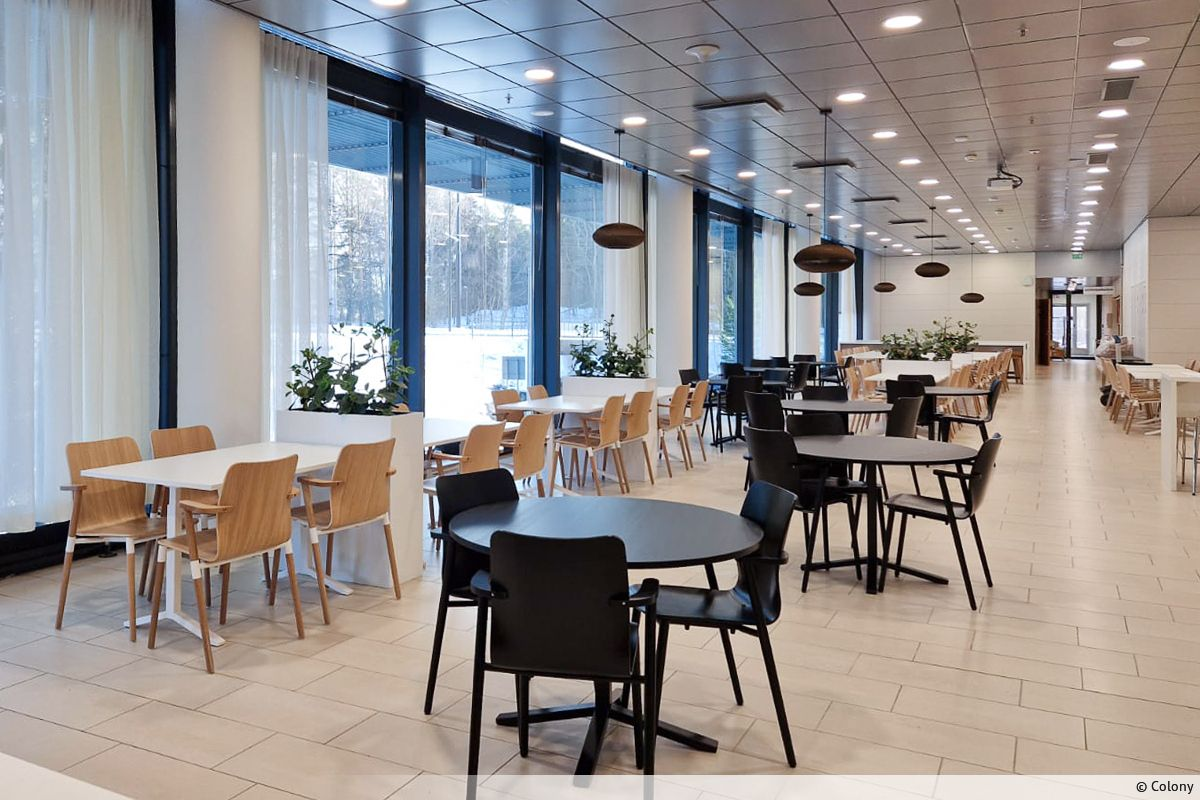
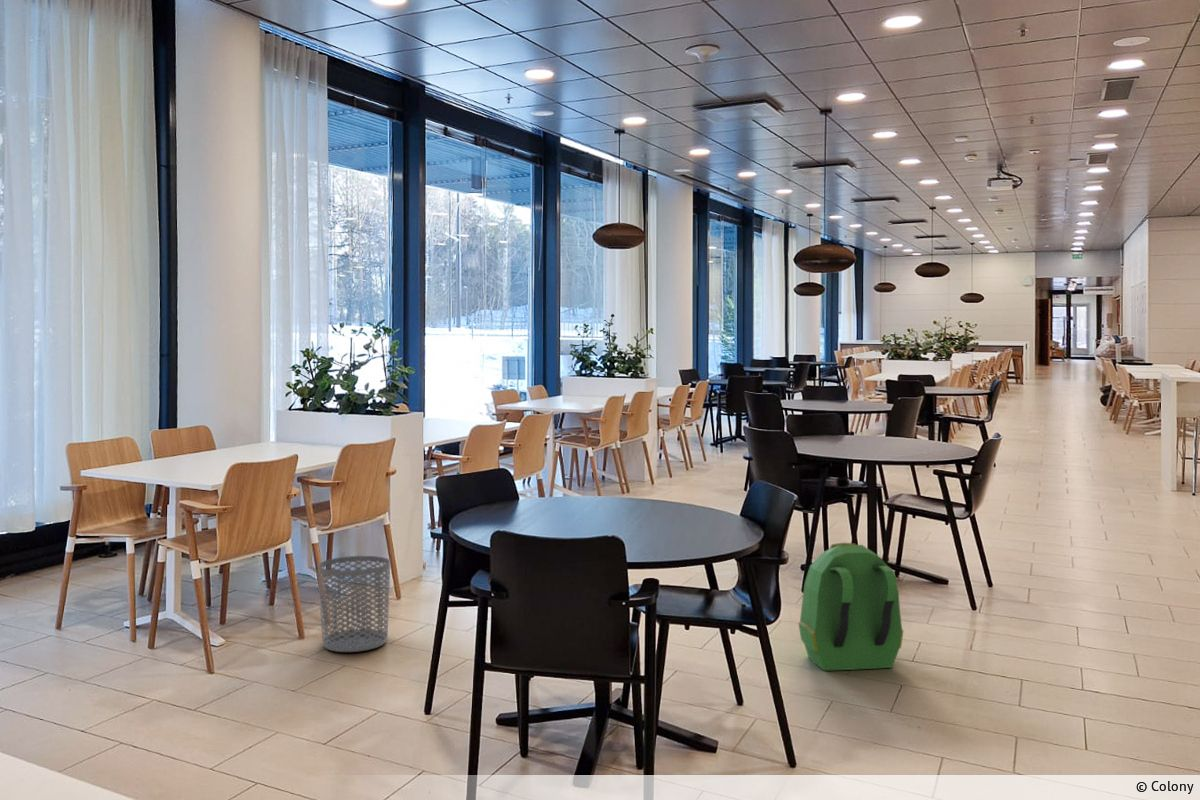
+ backpack [797,542,904,672]
+ waste bin [317,555,391,653]
